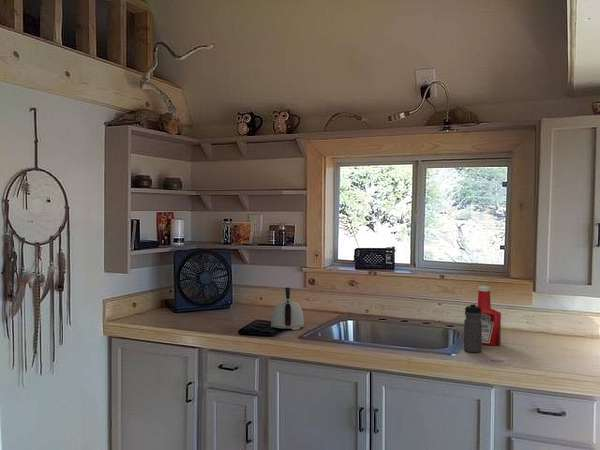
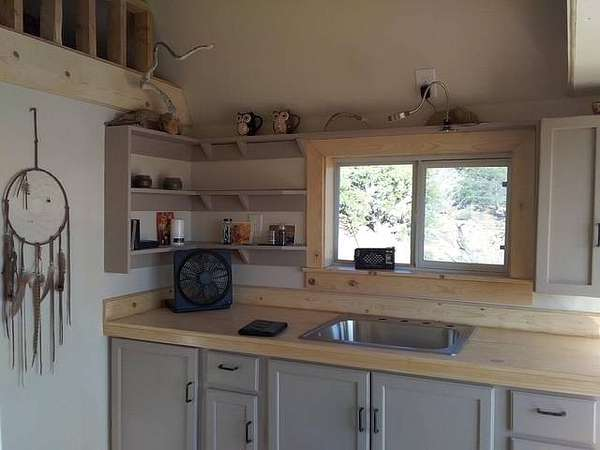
- water bottle [463,302,482,353]
- soap bottle [477,285,502,347]
- kettle [270,286,305,331]
